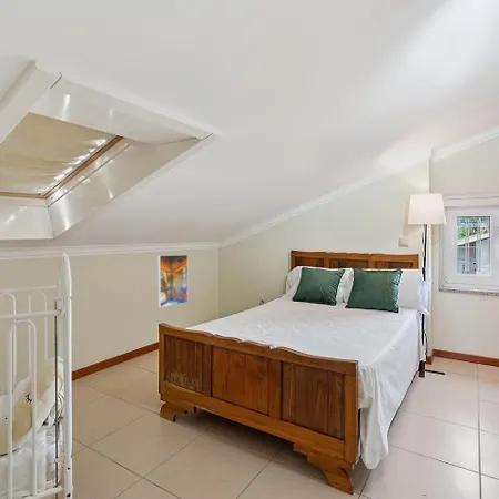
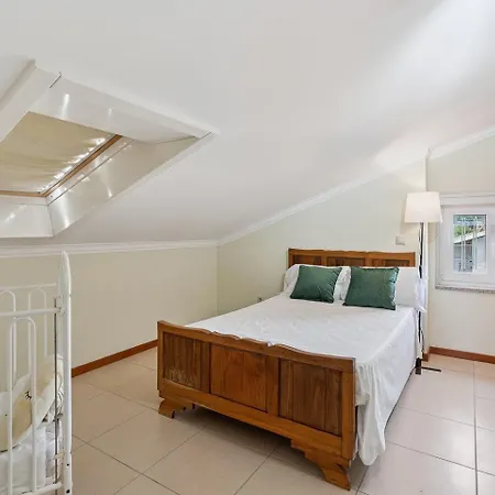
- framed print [156,254,189,308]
